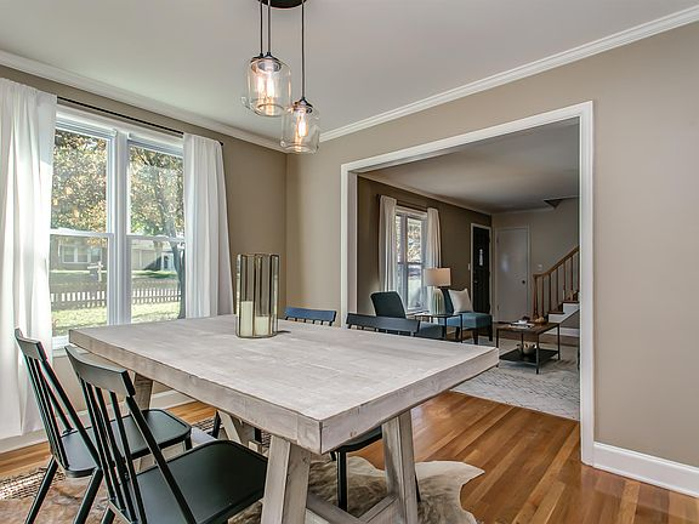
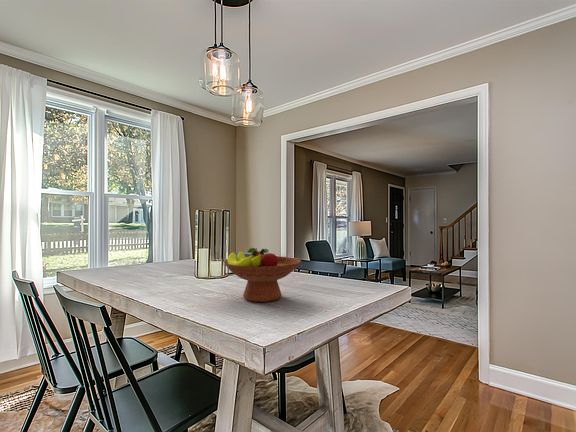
+ fruit bowl [222,247,302,303]
